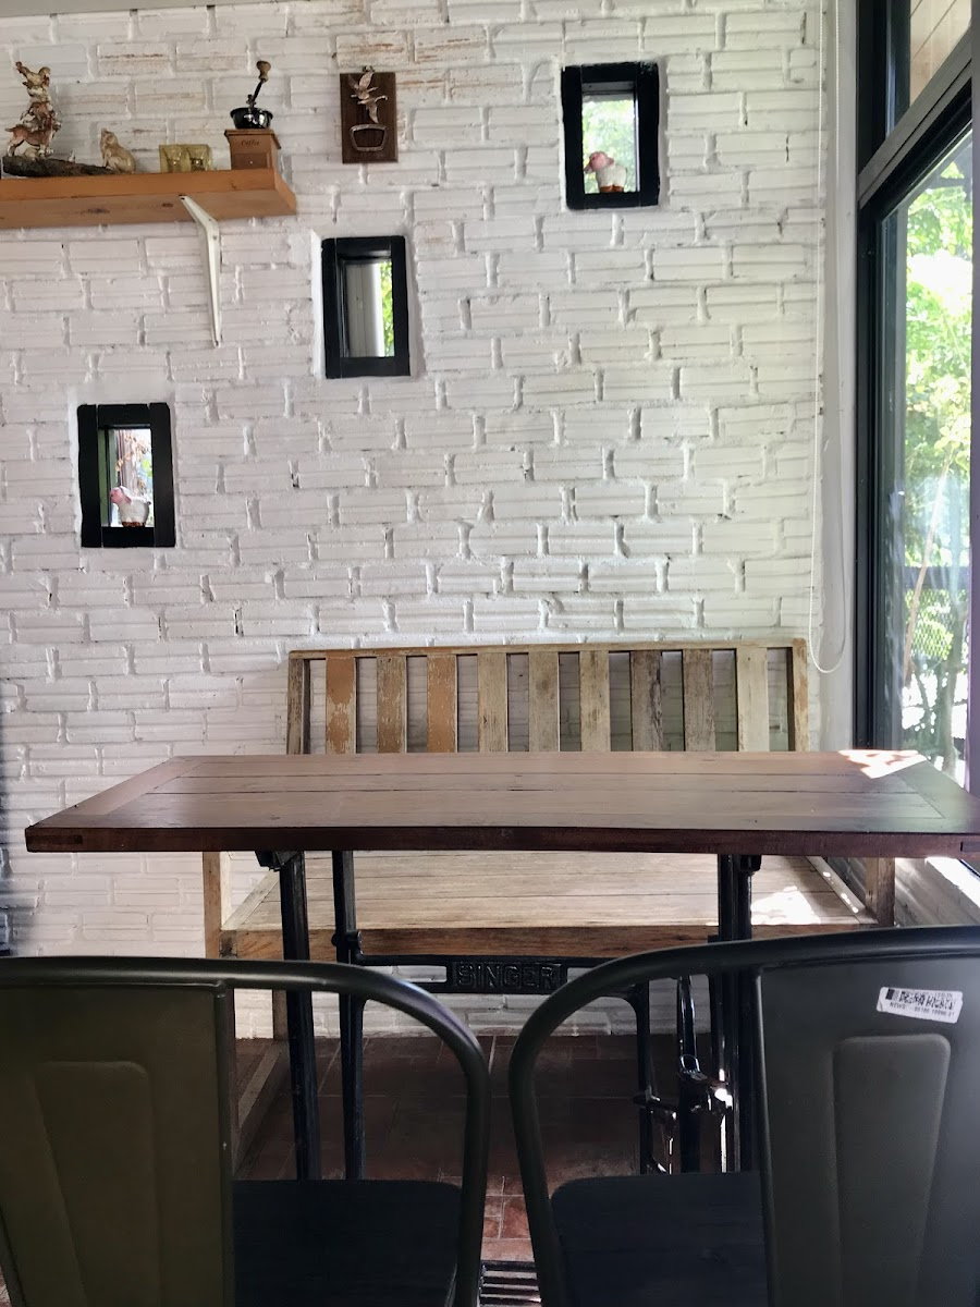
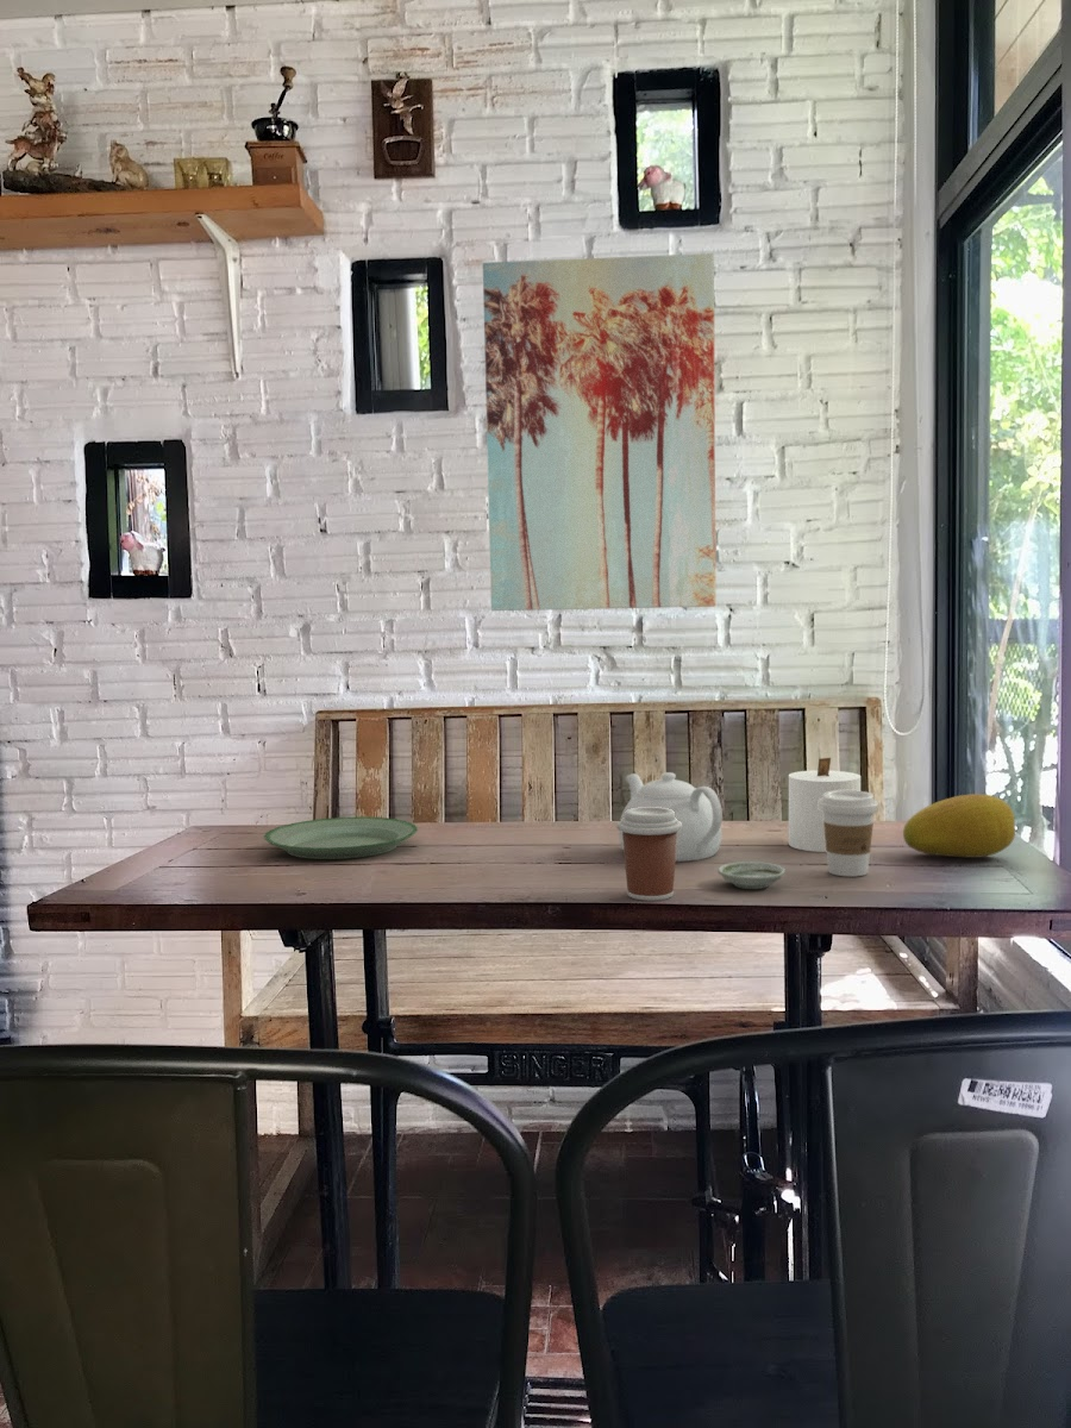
+ candle [788,757,862,853]
+ plate [263,815,419,860]
+ fruit [902,793,1016,859]
+ coffee cup [616,807,682,902]
+ teapot [618,771,724,863]
+ coffee cup [819,790,879,878]
+ saucer [716,860,787,890]
+ wall art [482,252,716,612]
